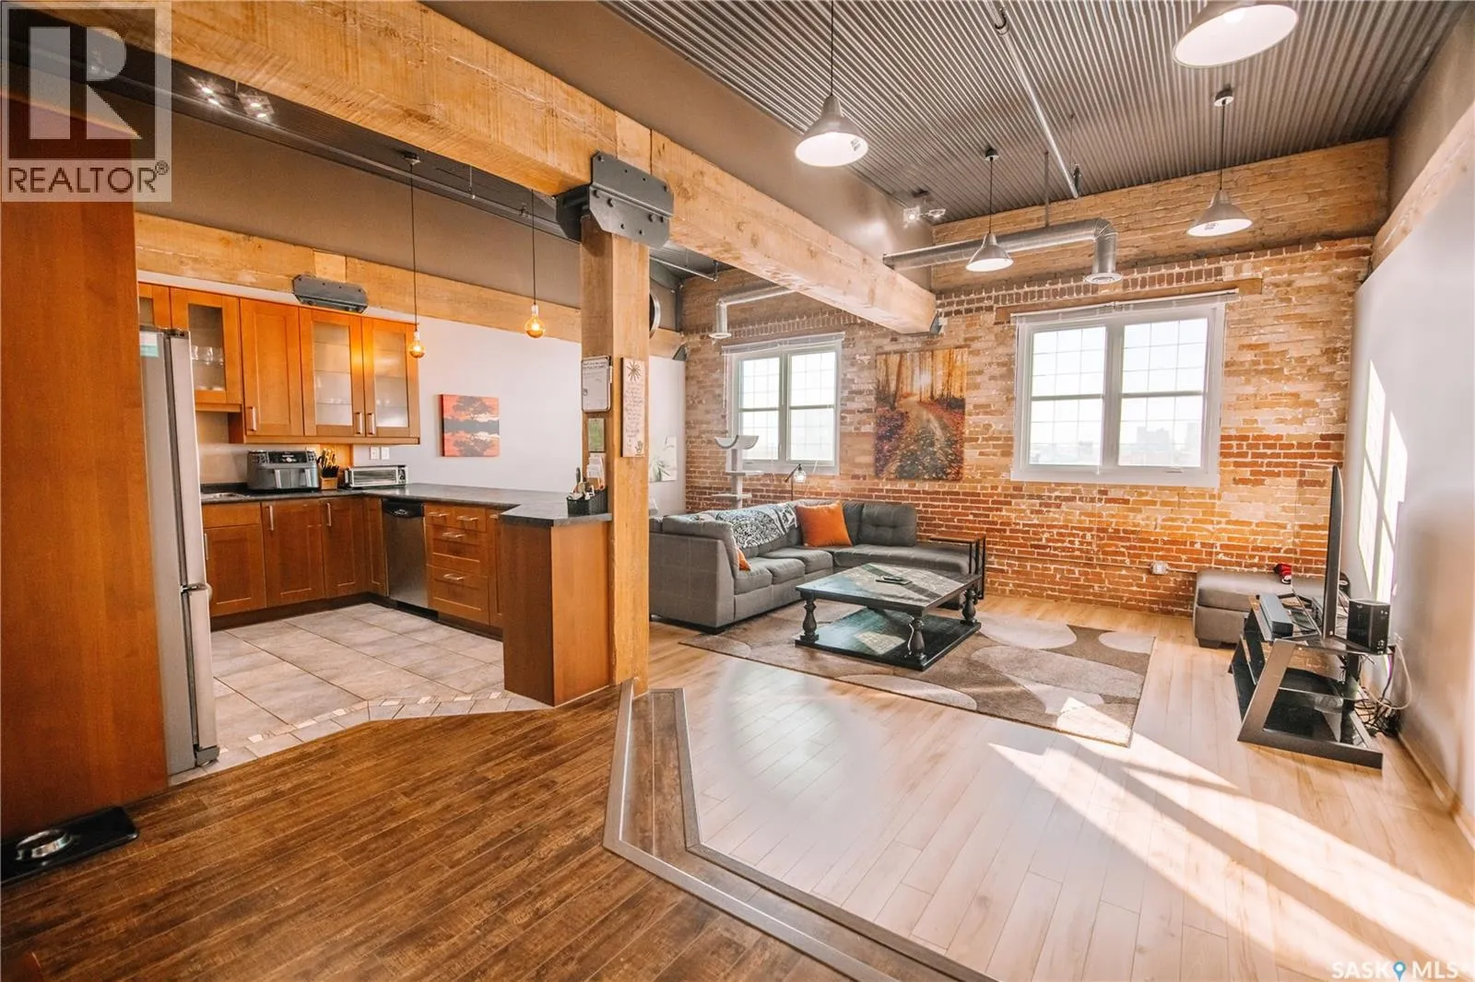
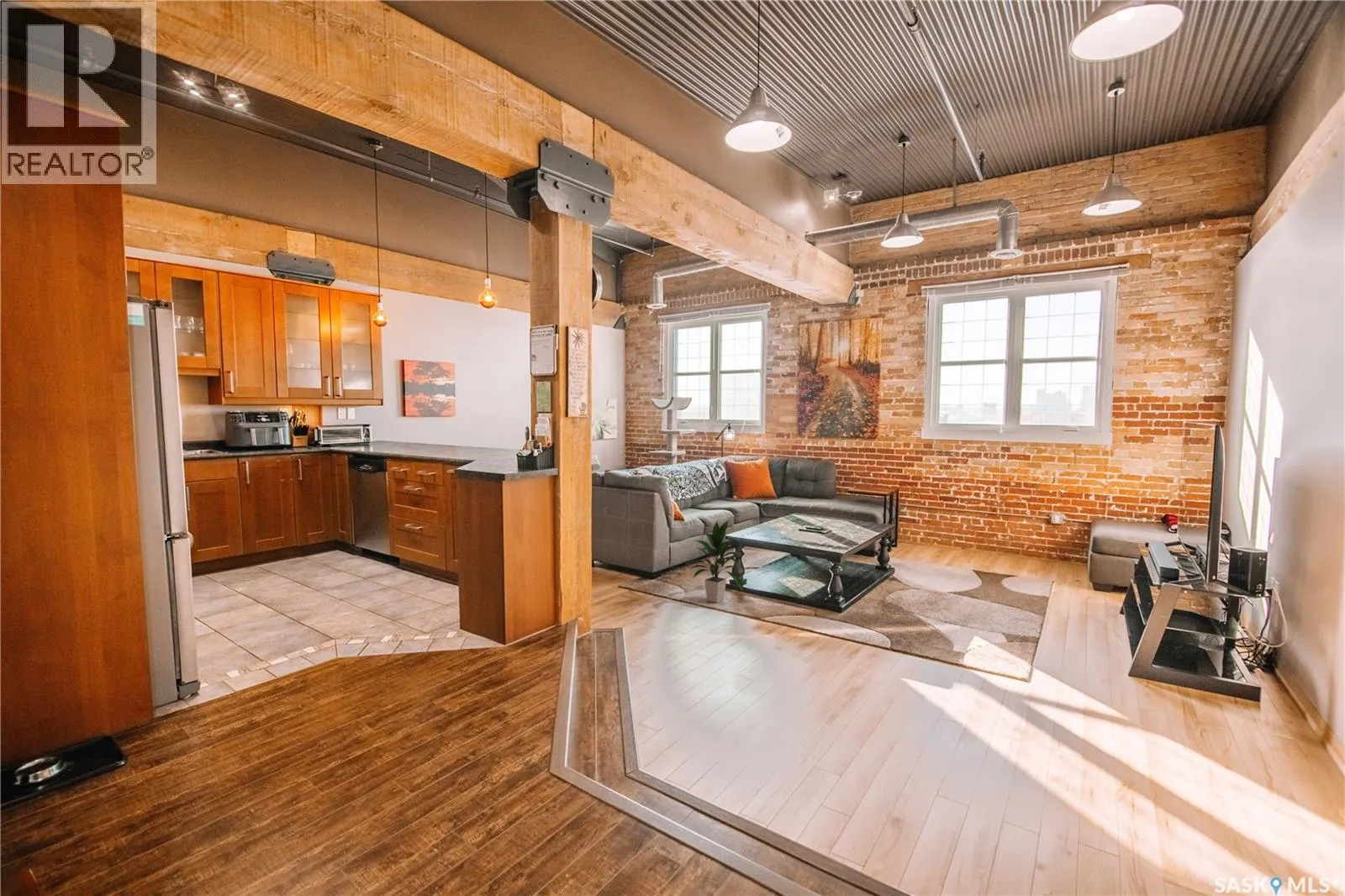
+ indoor plant [684,519,743,603]
